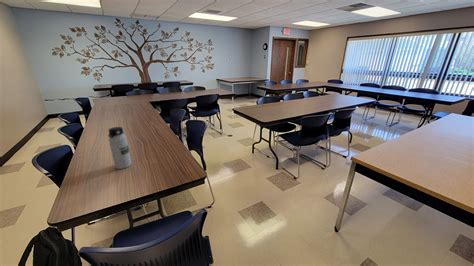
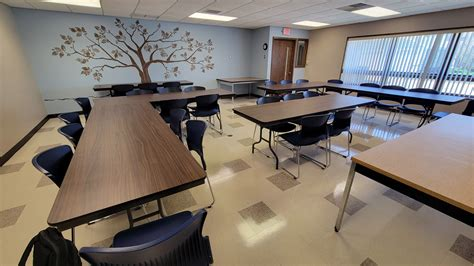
- water bottle [107,126,132,170]
